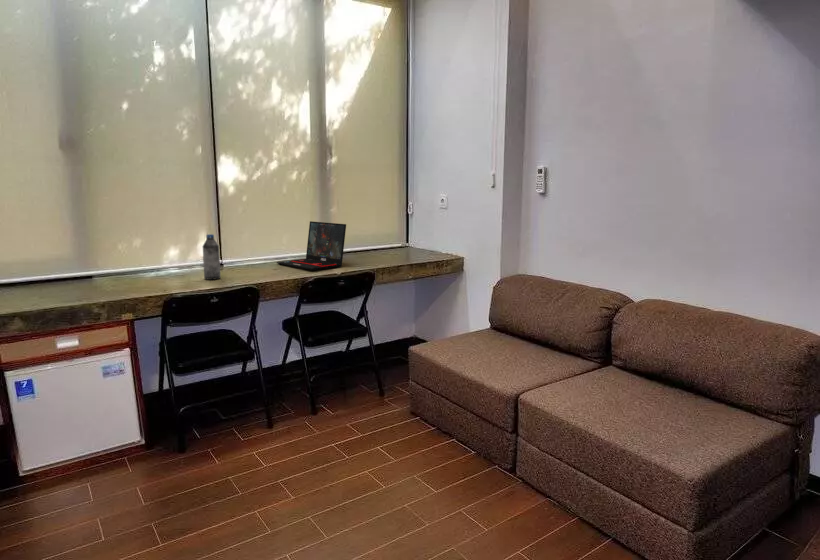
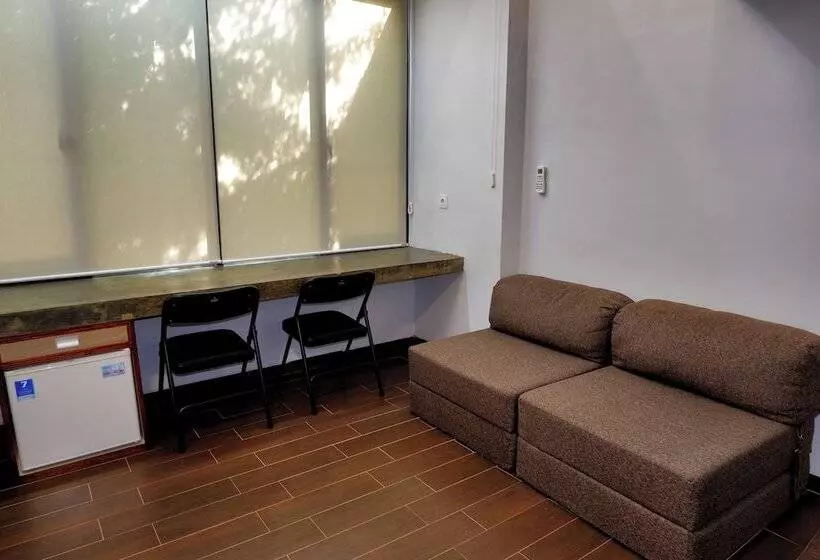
- water bottle [202,233,222,281]
- laptop [276,220,347,271]
